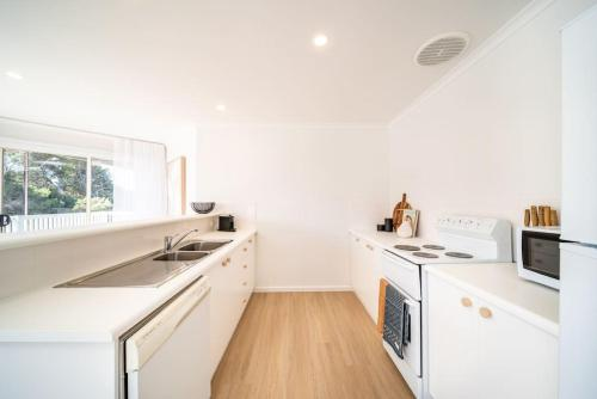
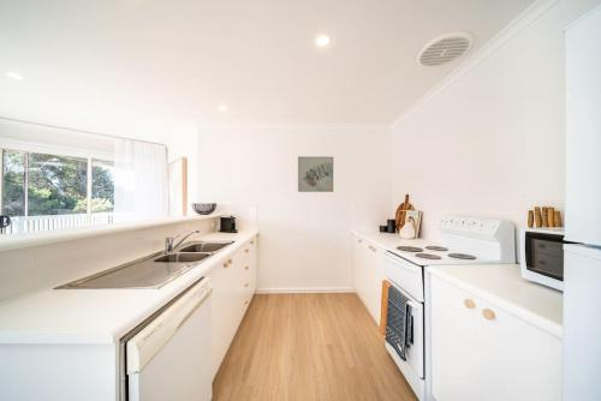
+ wall art [297,155,334,193]
